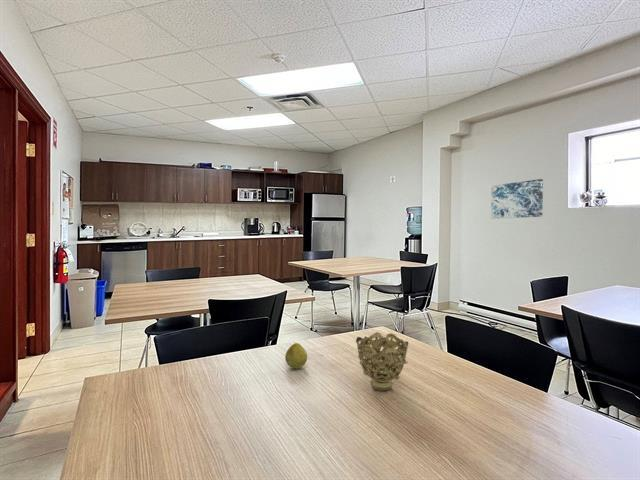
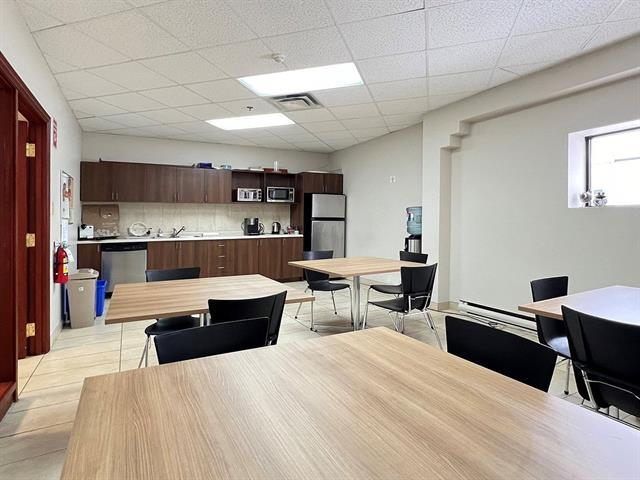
- decorative bowl [355,332,409,392]
- wall art [490,178,544,220]
- pear [284,342,308,369]
